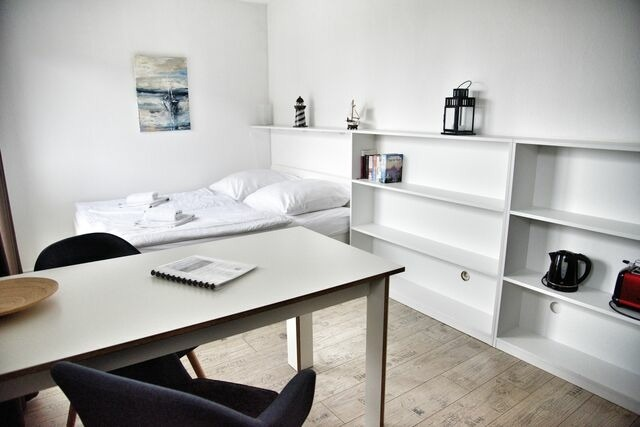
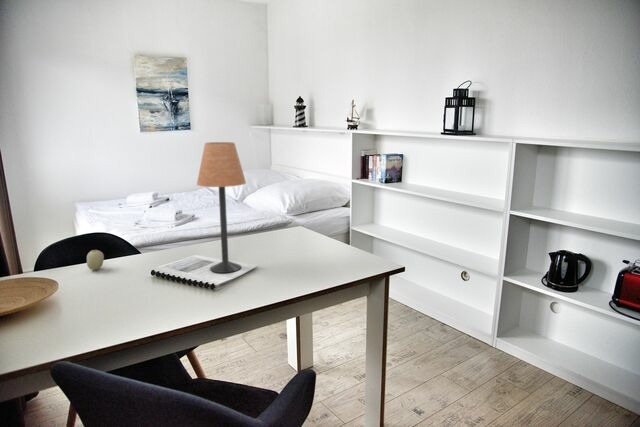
+ fruit [86,249,105,271]
+ table lamp [196,141,247,274]
